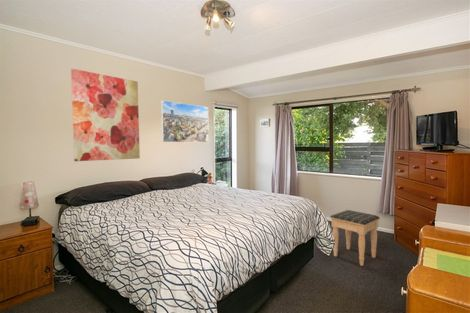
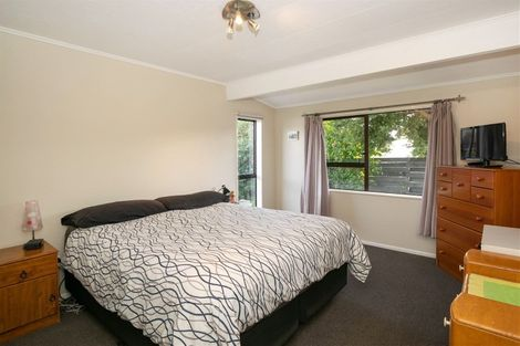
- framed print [160,99,210,143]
- footstool [329,209,381,267]
- wall art [70,68,141,162]
